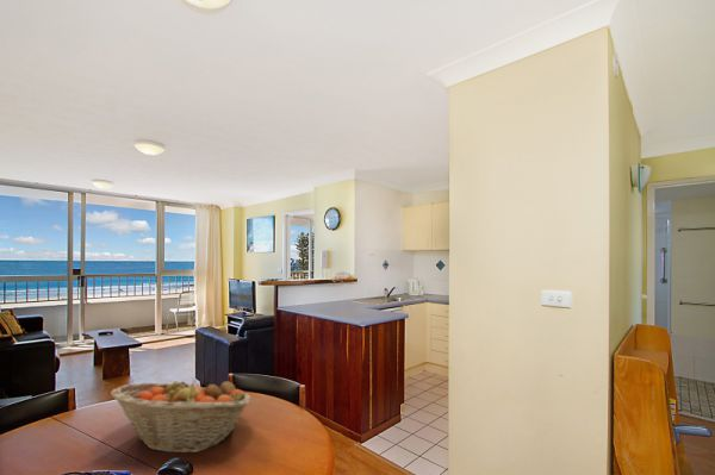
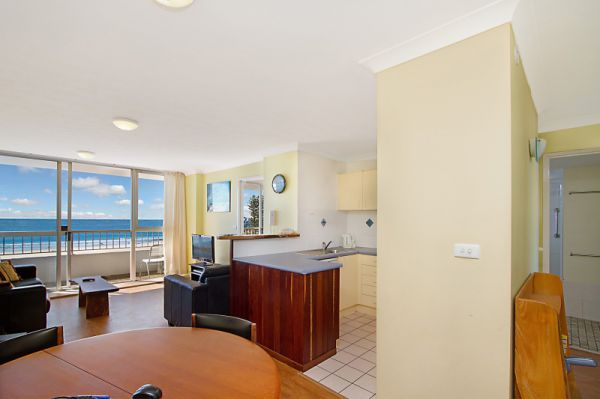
- fruit basket [110,376,253,454]
